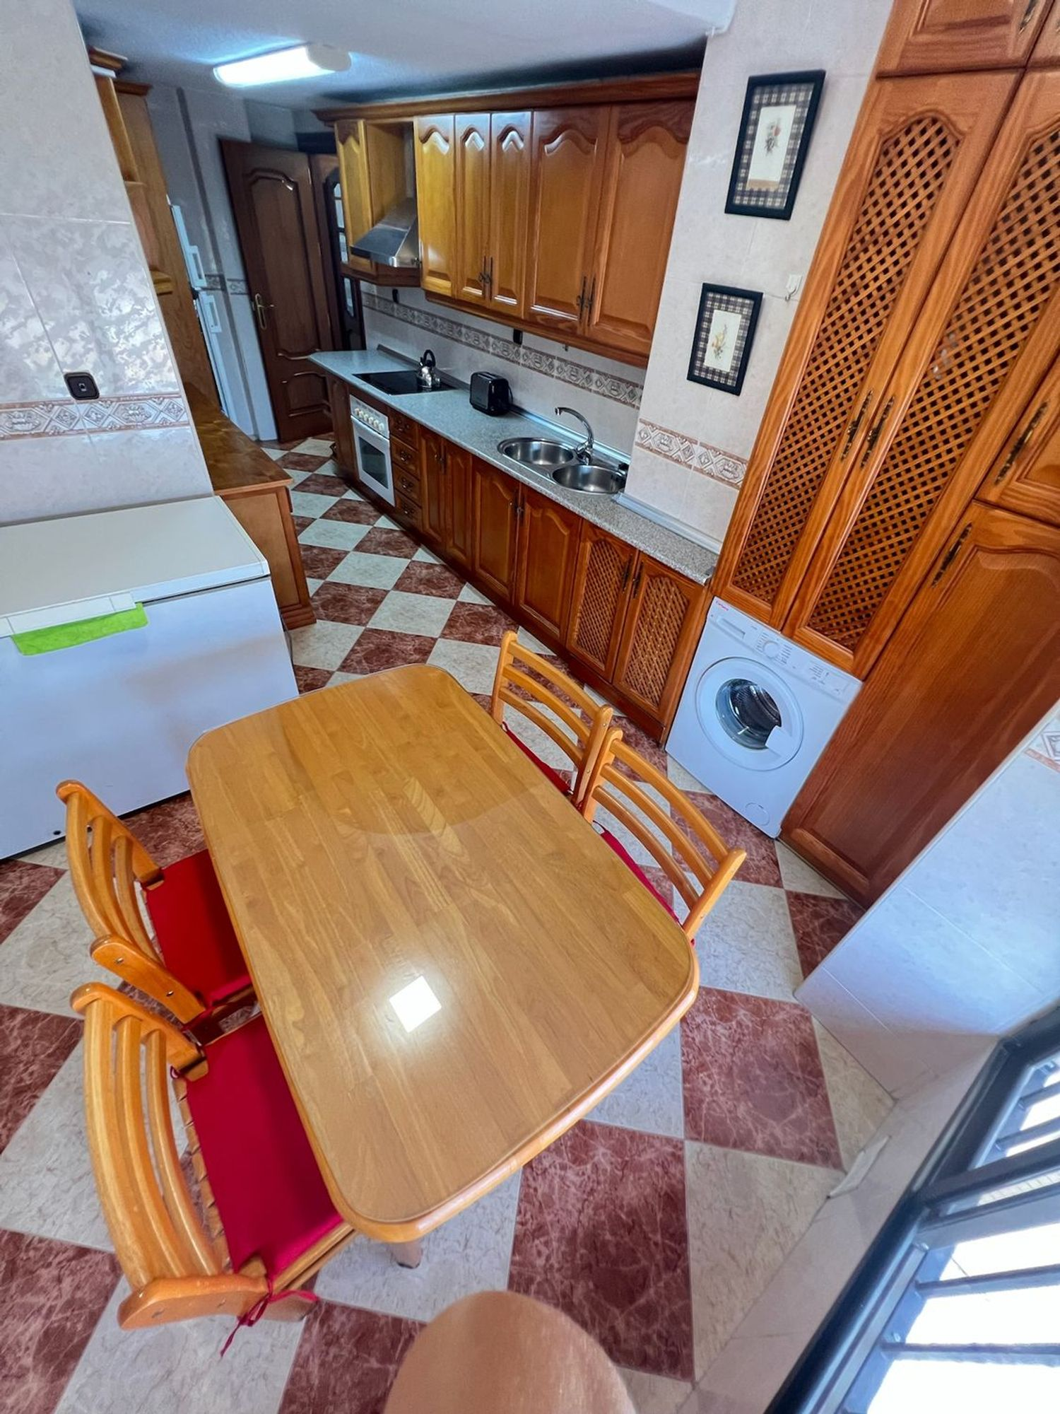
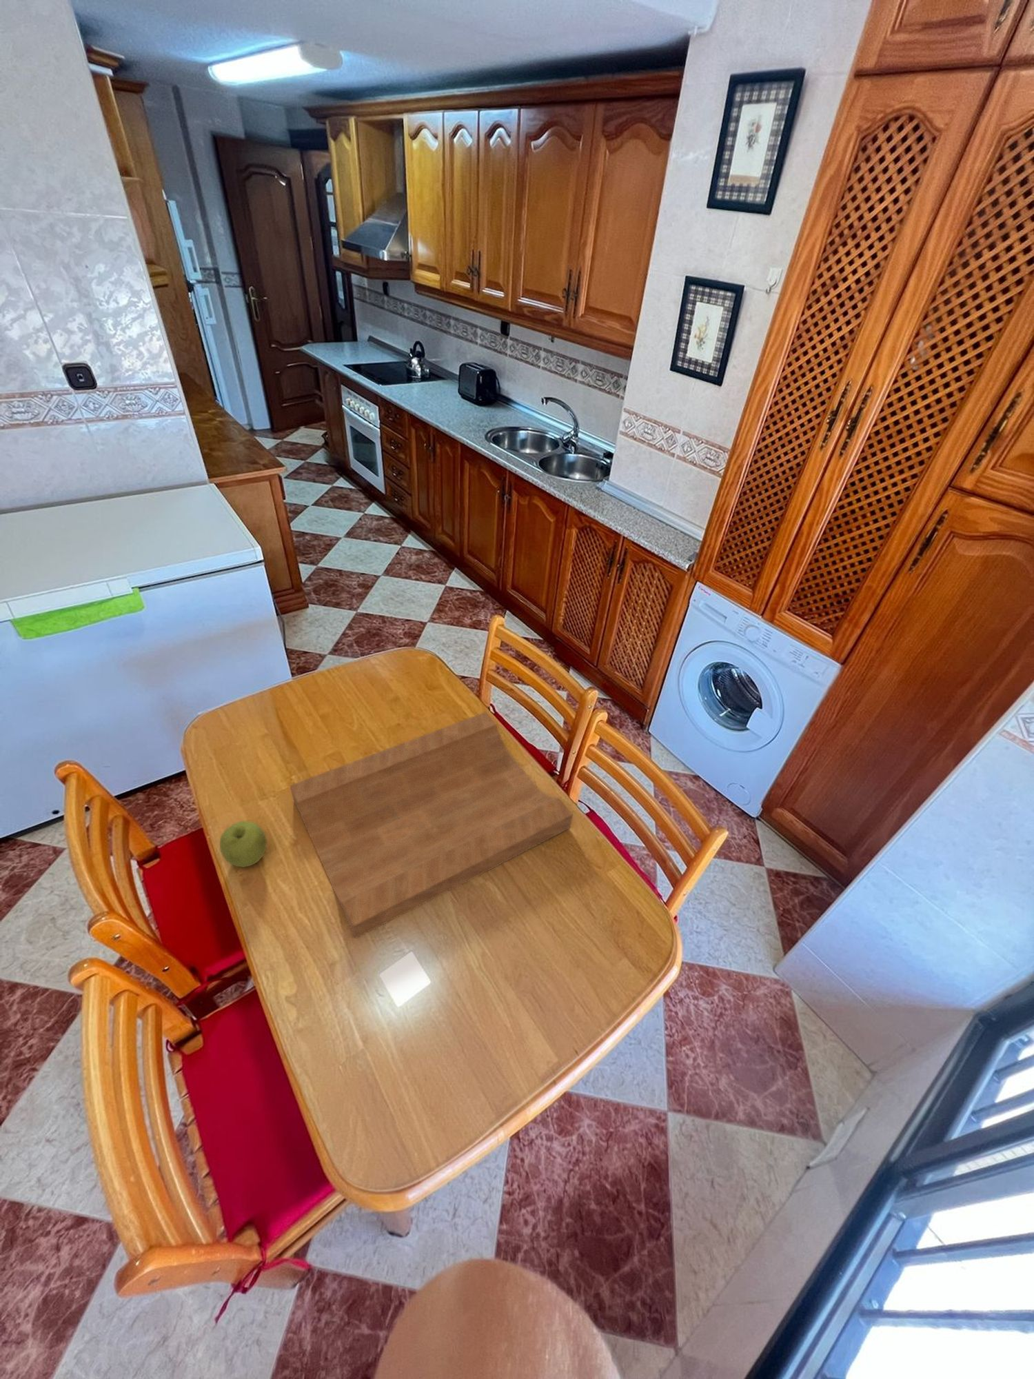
+ fruit [219,821,267,868]
+ cutting board [289,711,573,939]
